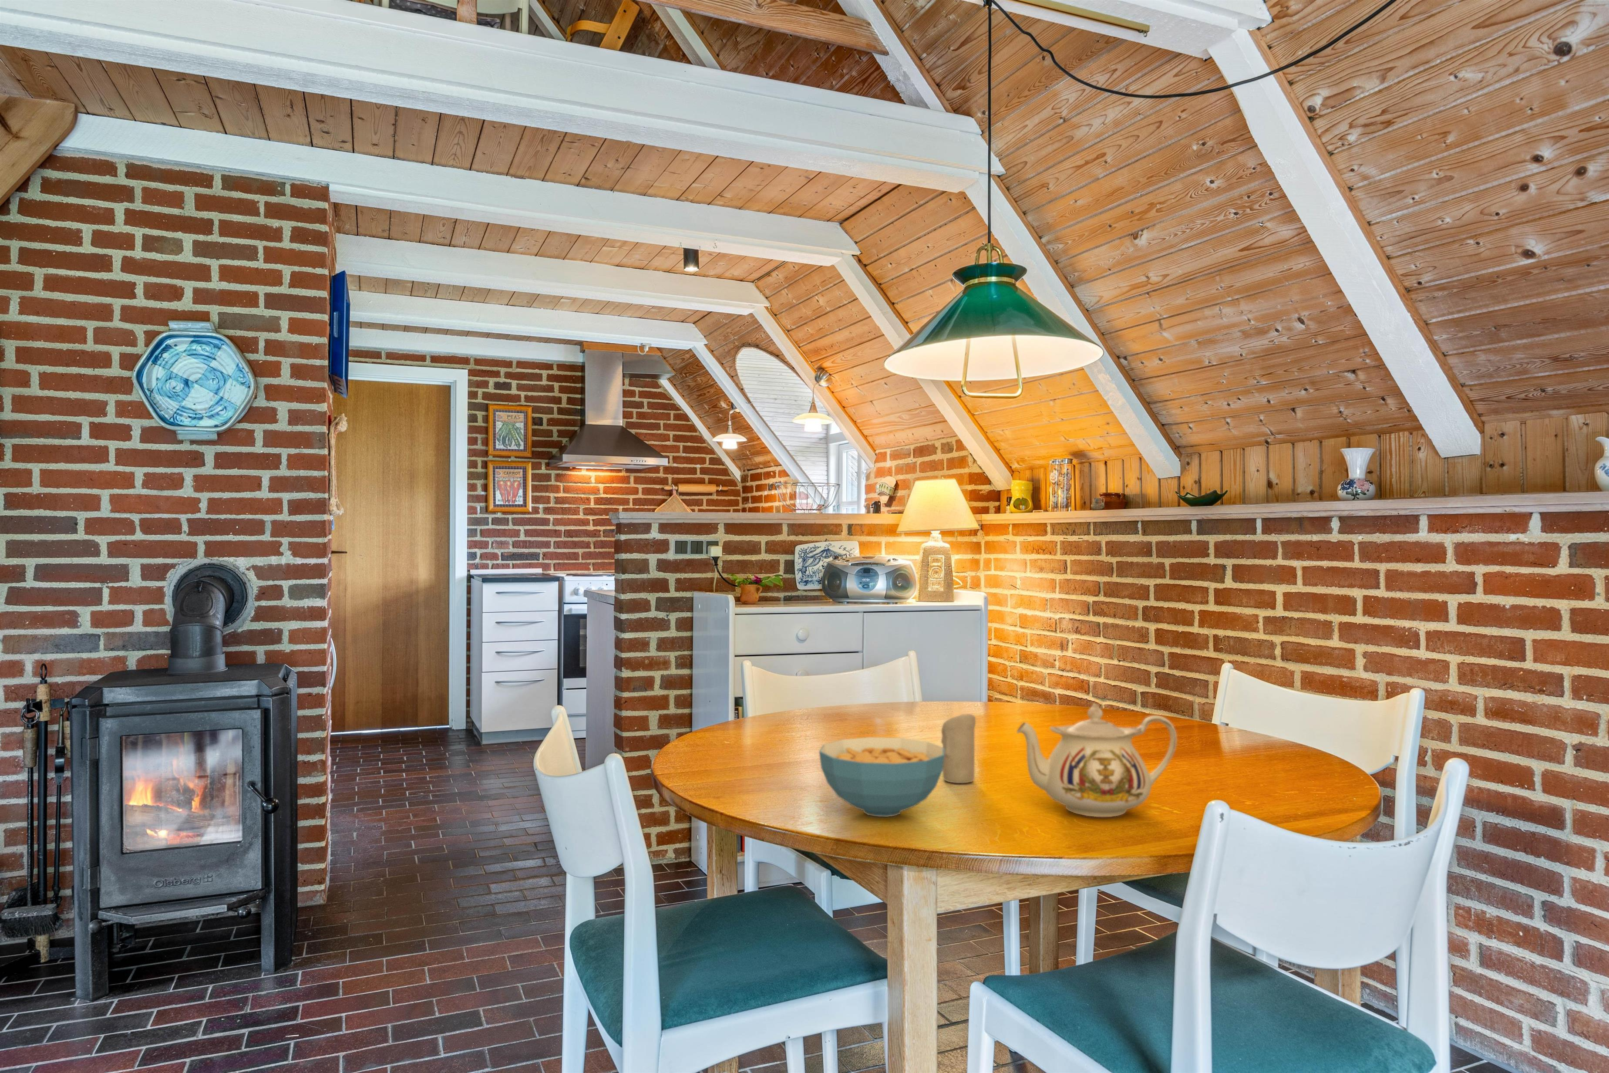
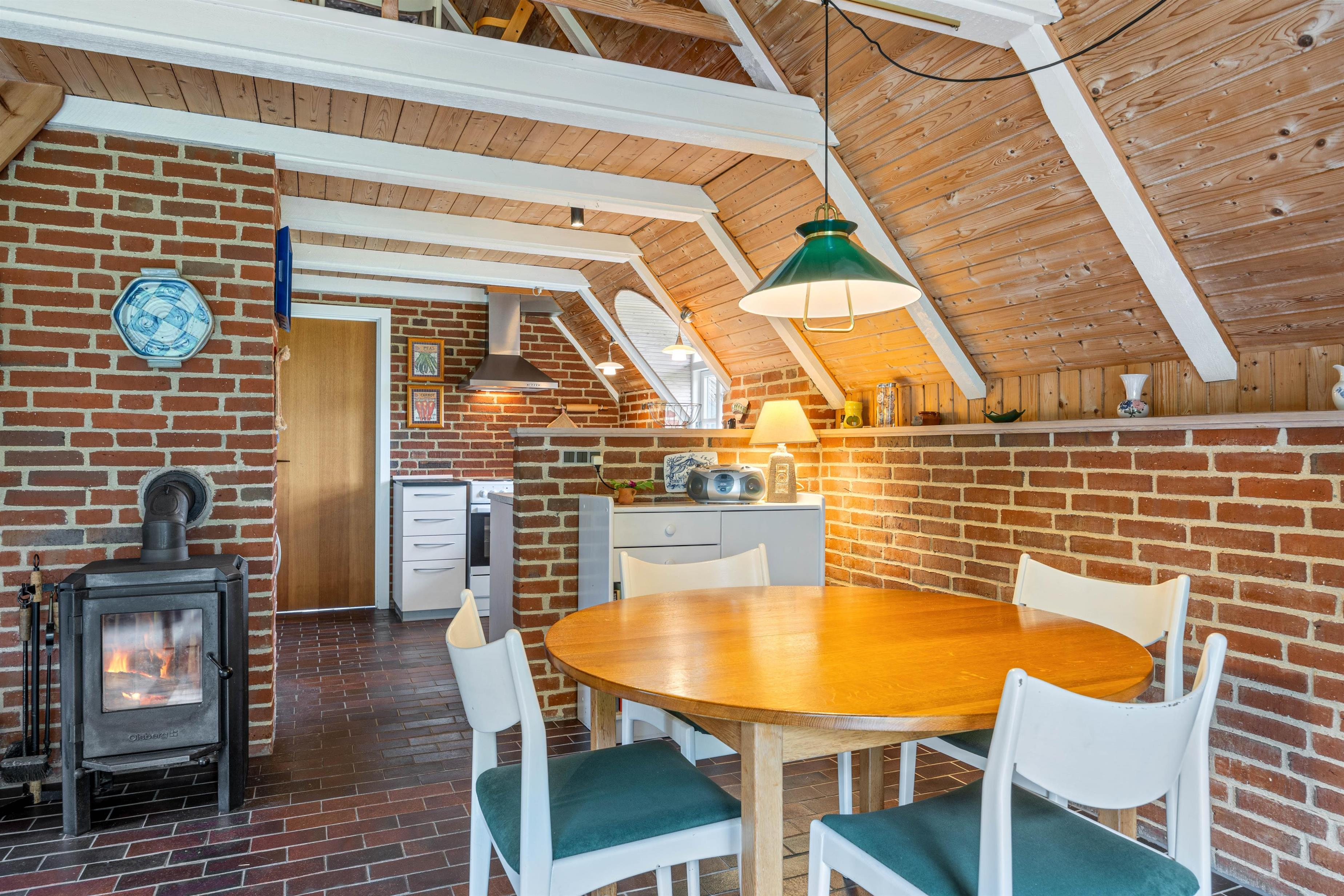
- cereal bowl [819,736,945,818]
- teapot [1016,703,1177,818]
- candle [941,714,976,784]
